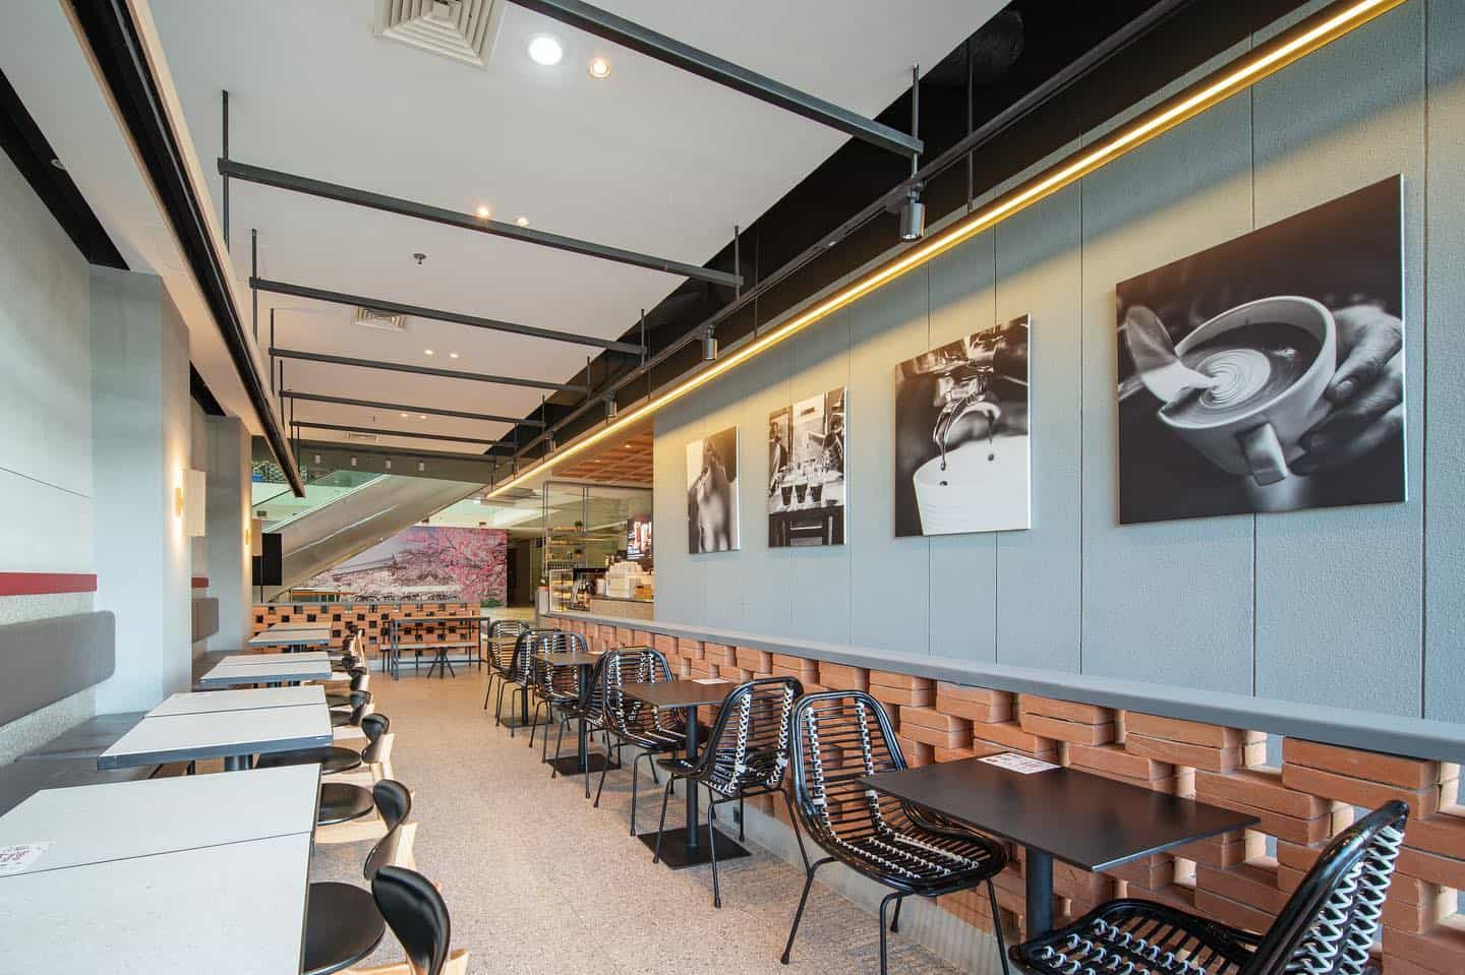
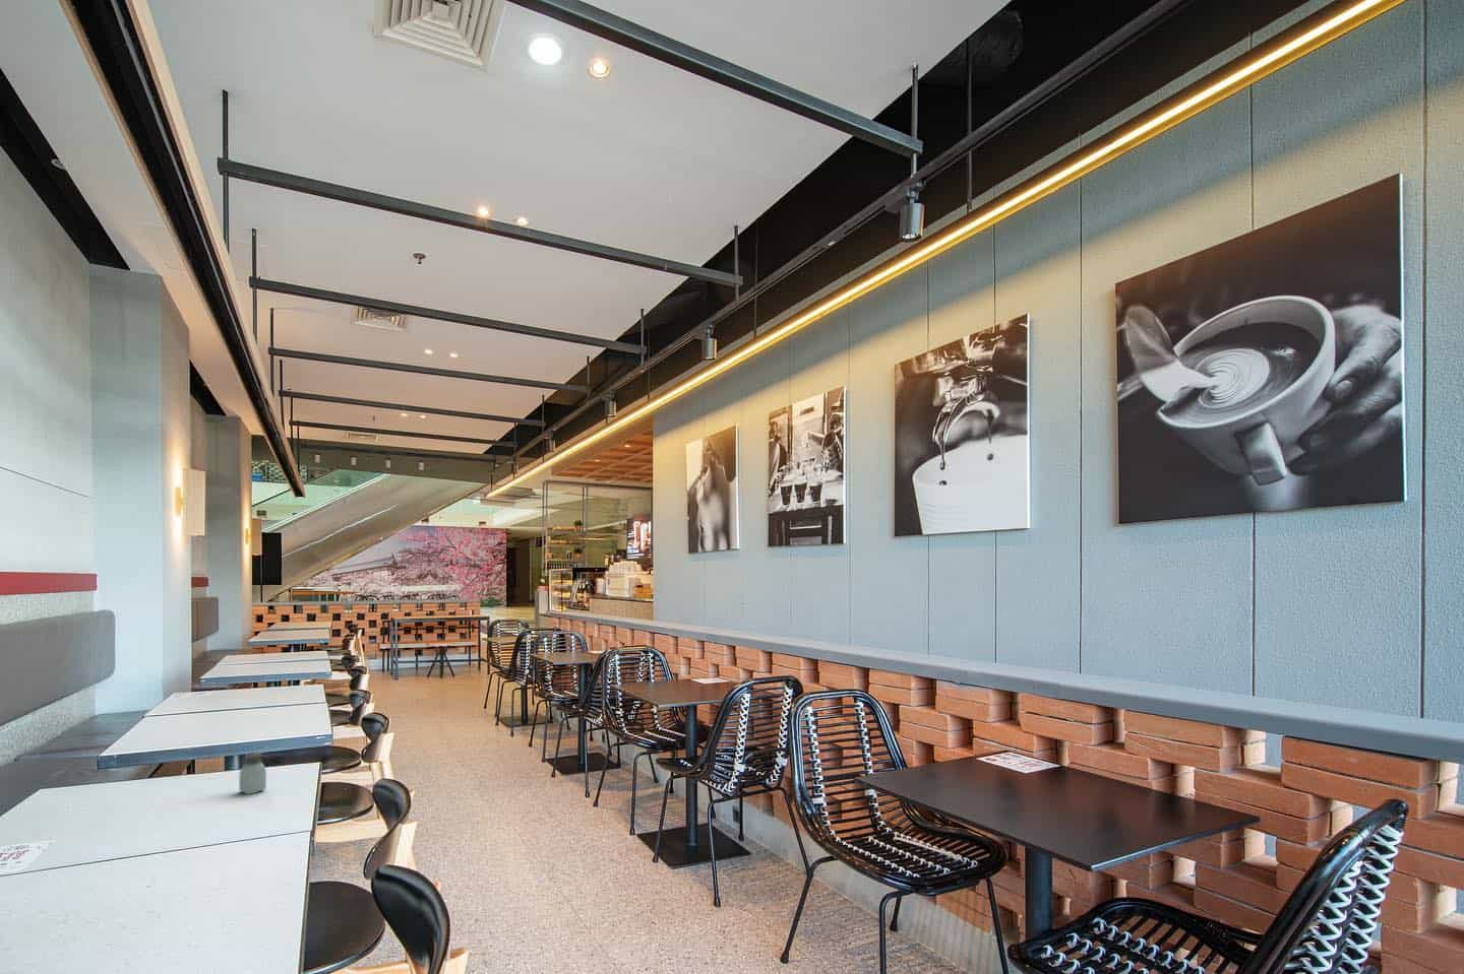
+ saltshaker [238,751,268,796]
